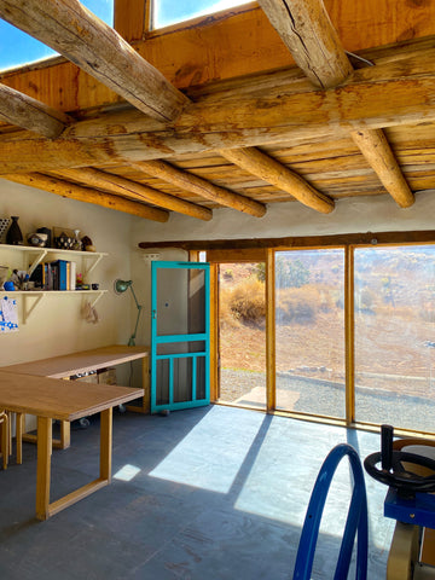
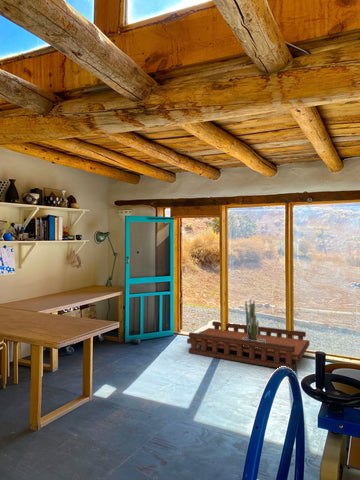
+ wooden bench [186,320,311,372]
+ cactus [242,298,266,349]
